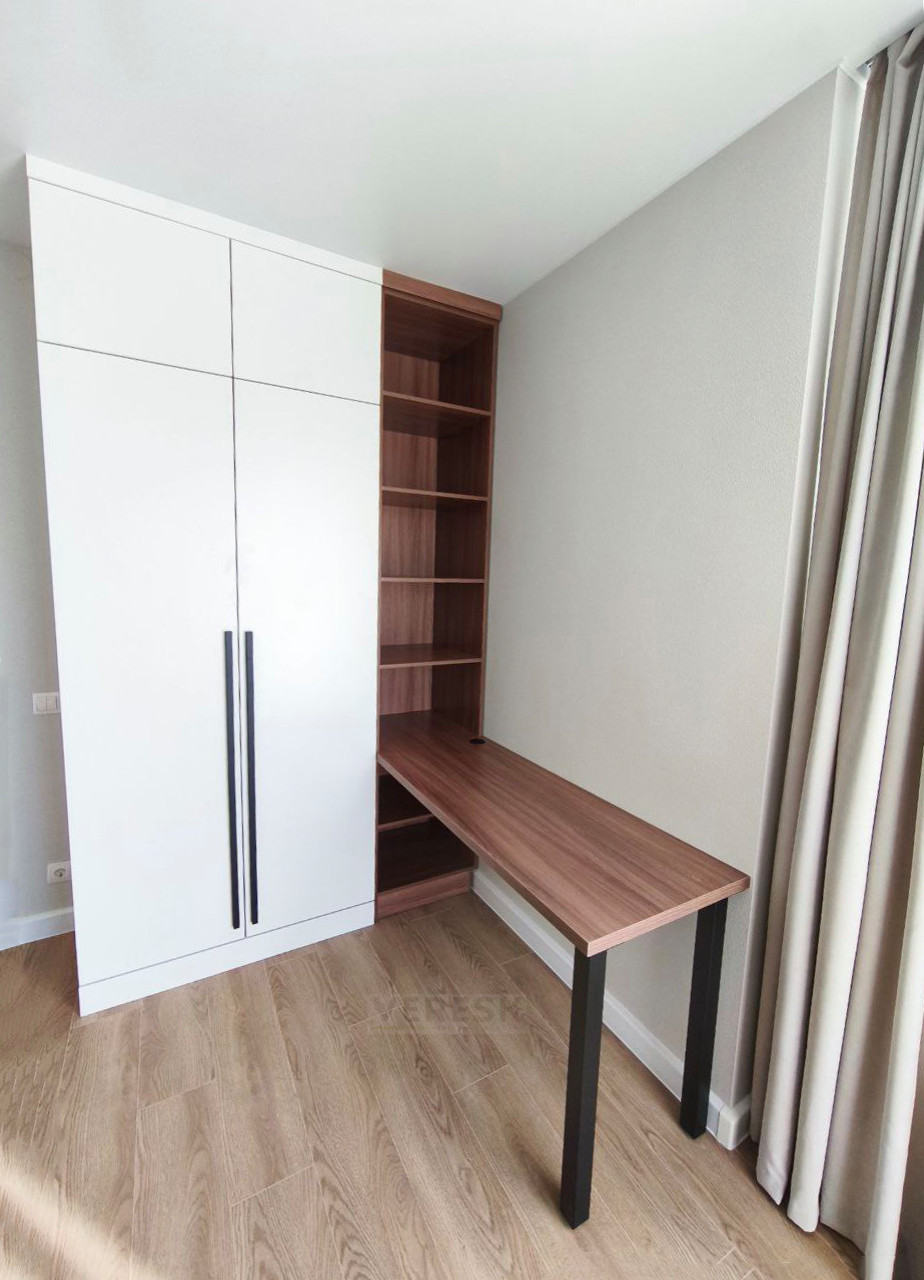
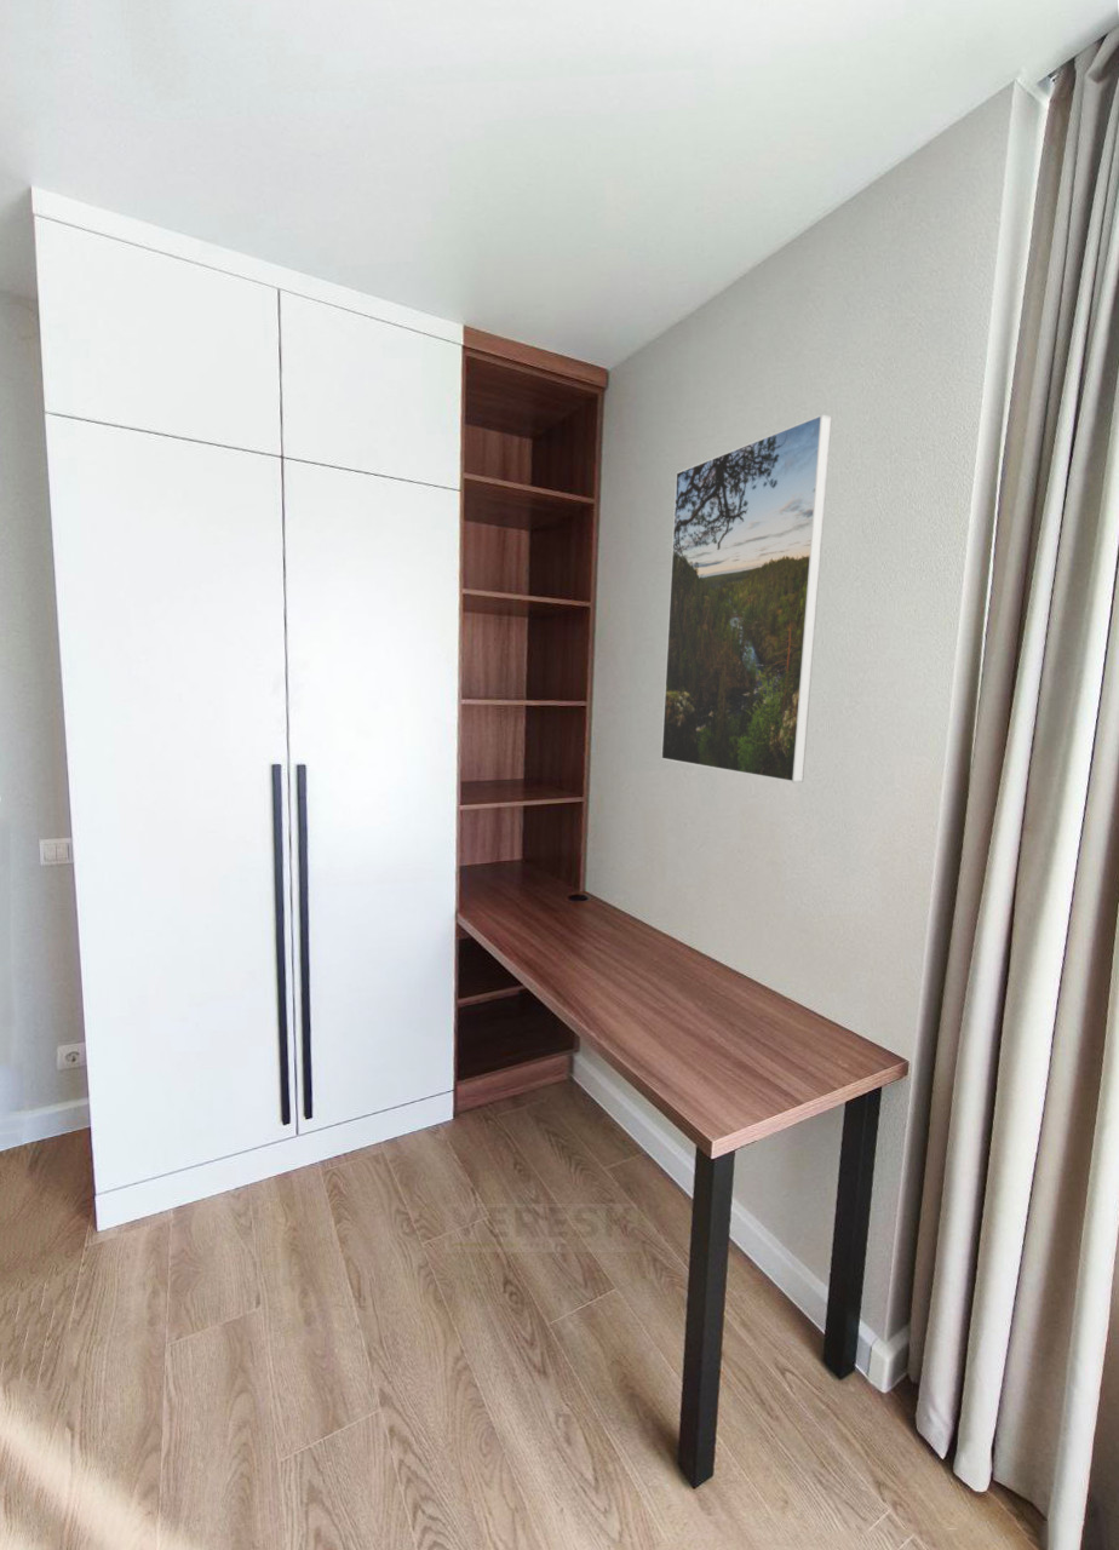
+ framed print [660,413,833,783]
